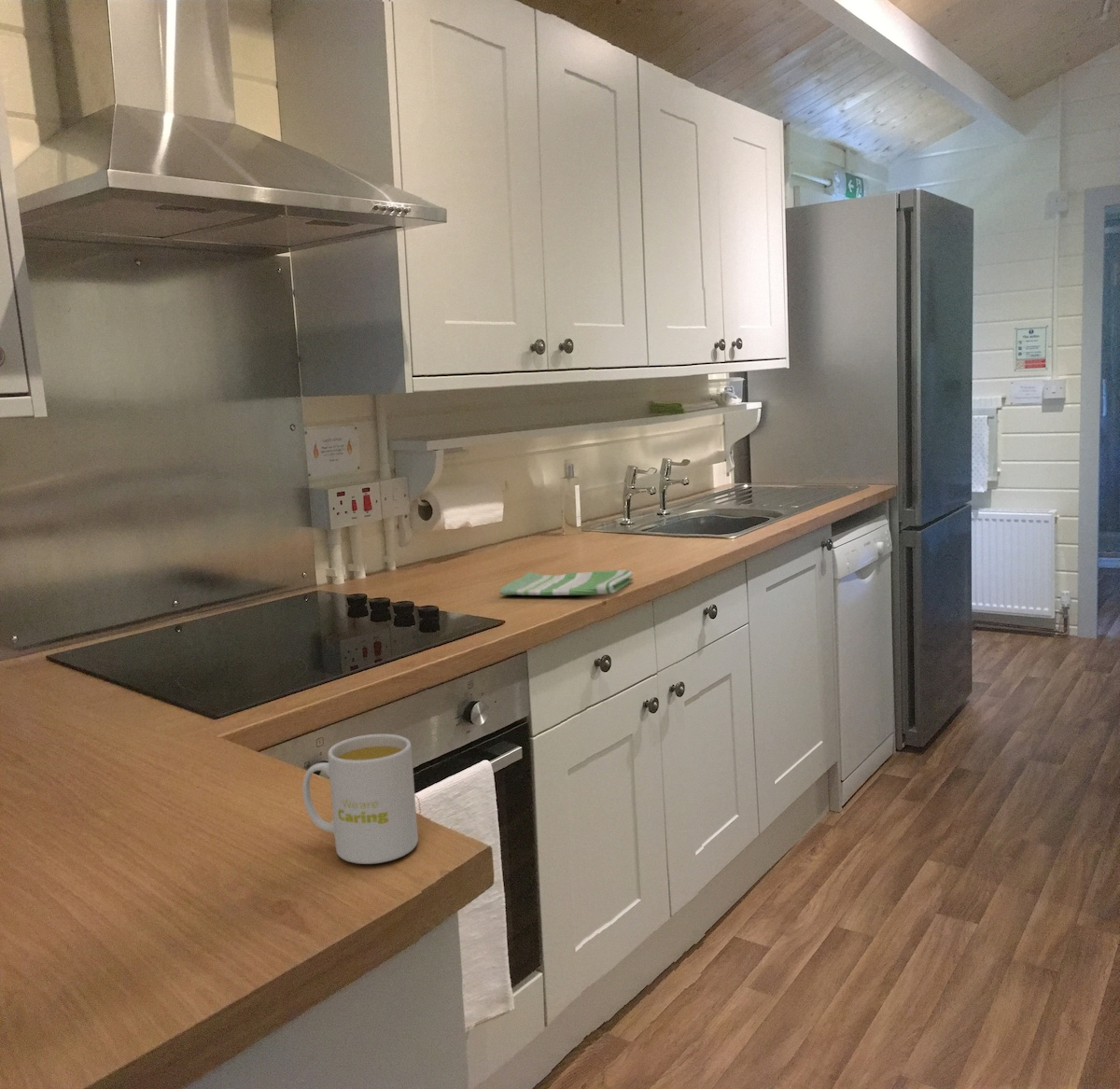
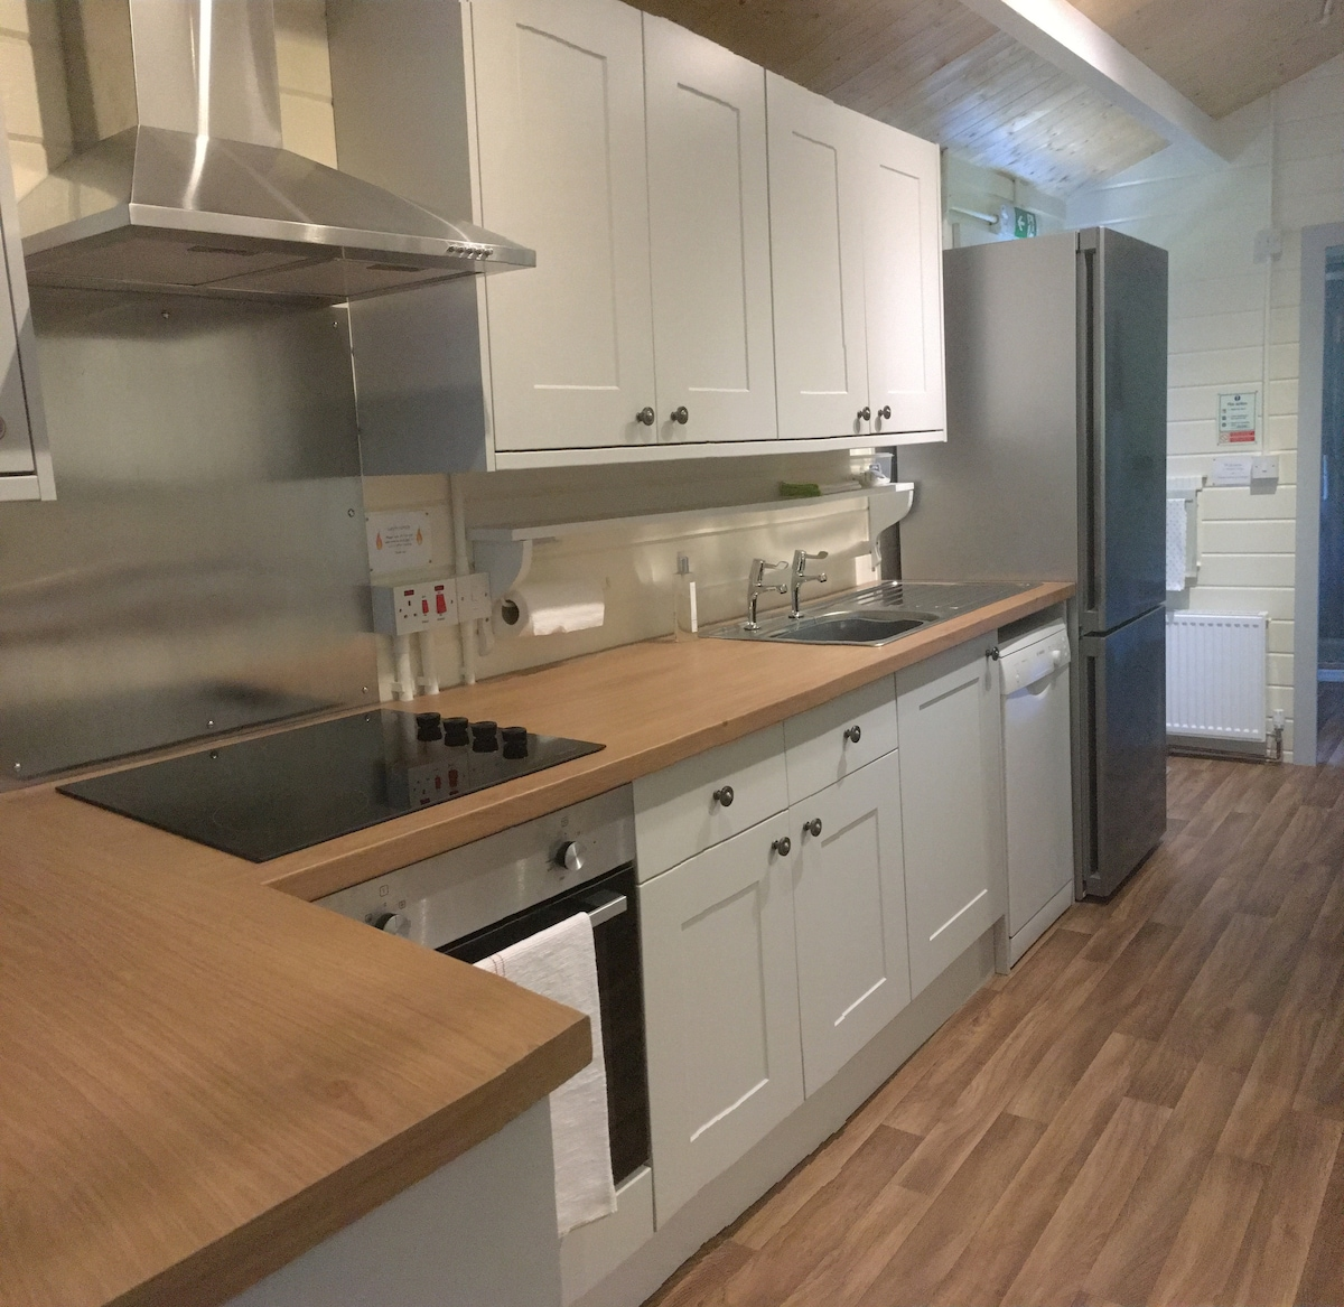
- mug [301,733,419,865]
- dish towel [498,569,634,596]
